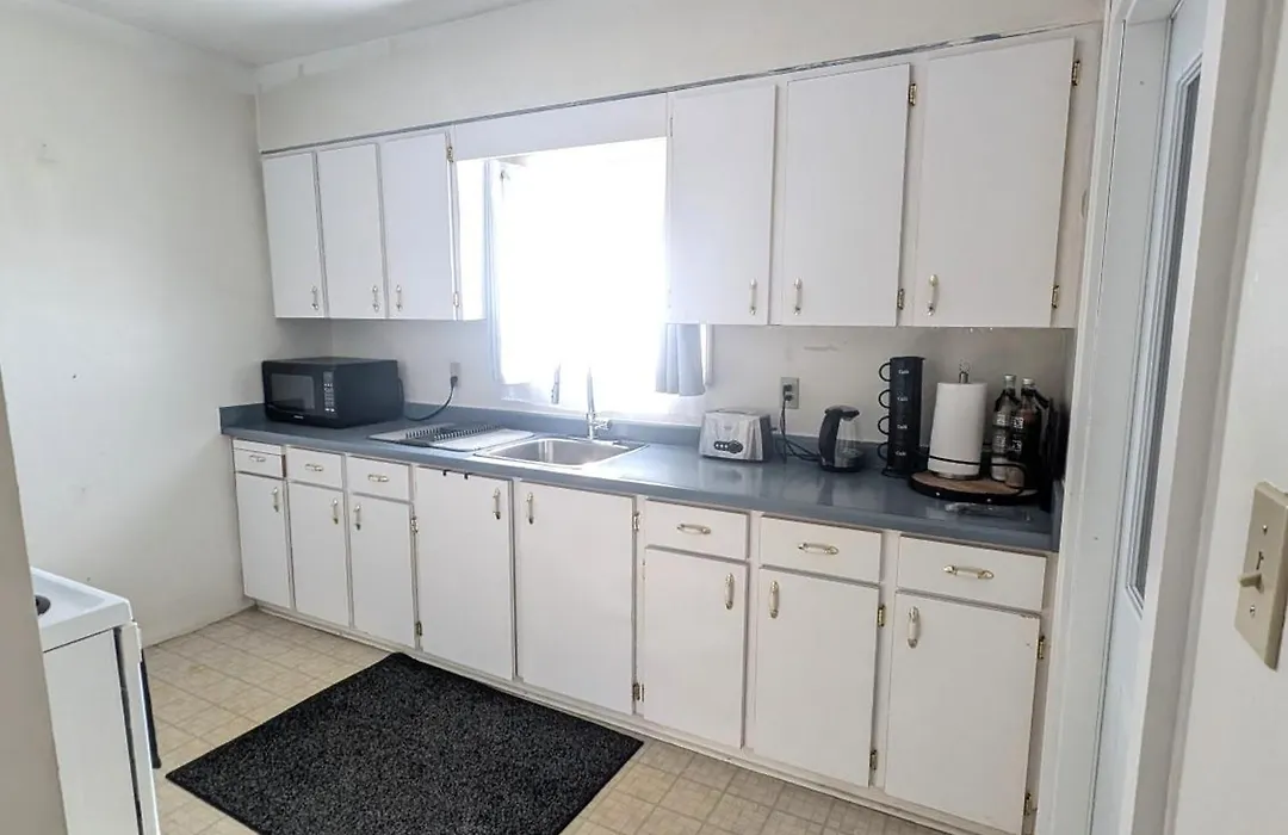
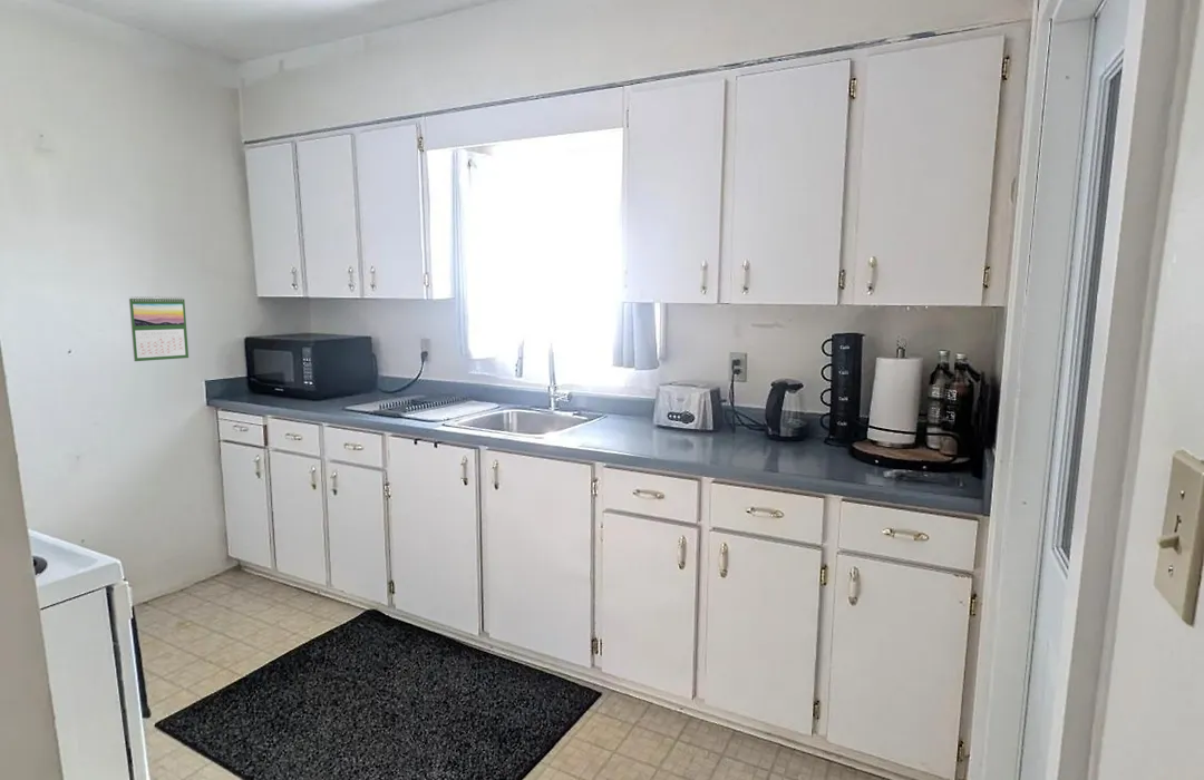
+ calendar [128,295,190,362]
